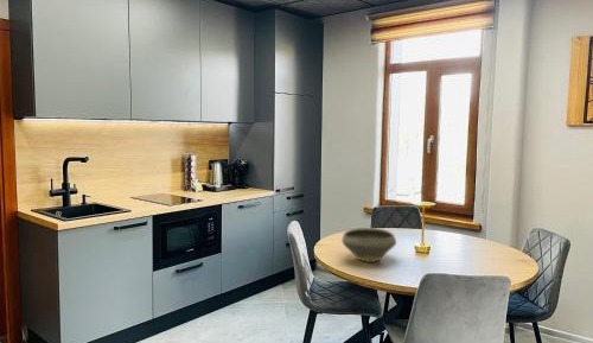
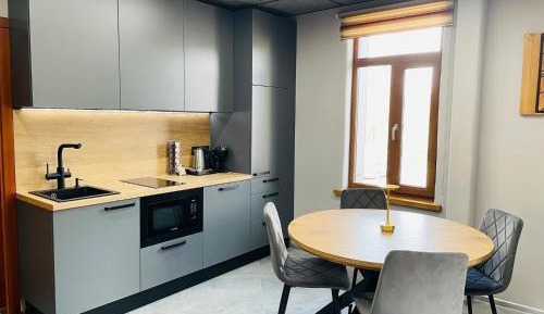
- bowl [340,227,397,263]
